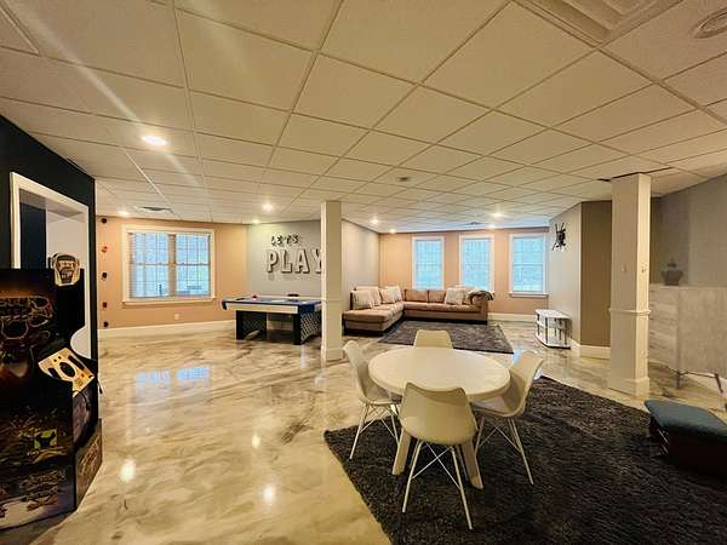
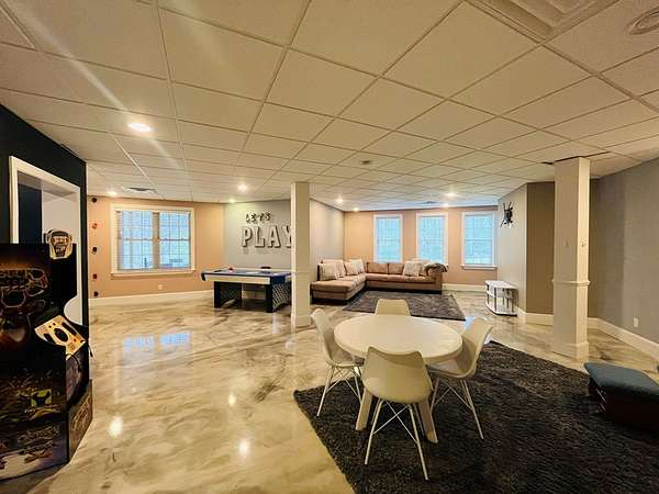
- dresser [646,282,727,395]
- decorative urn [660,257,685,286]
